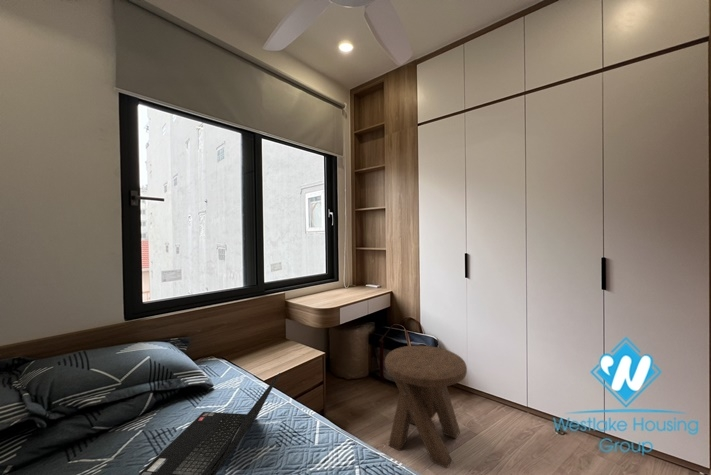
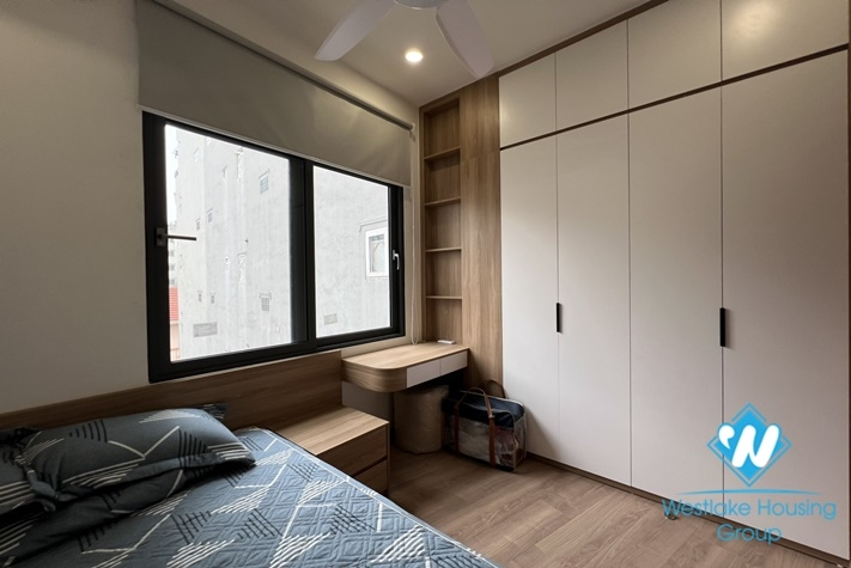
- music stool [384,345,468,469]
- laptop computer [138,372,281,475]
